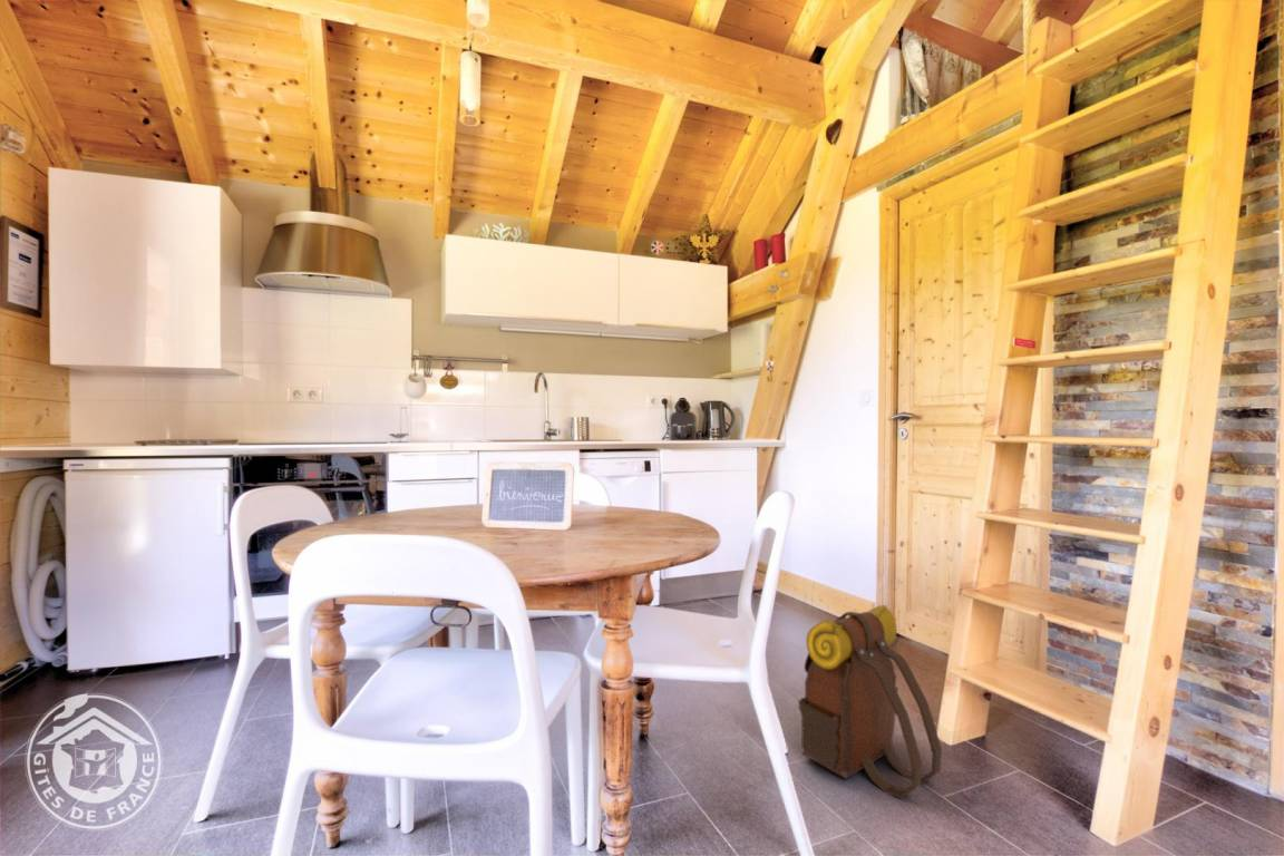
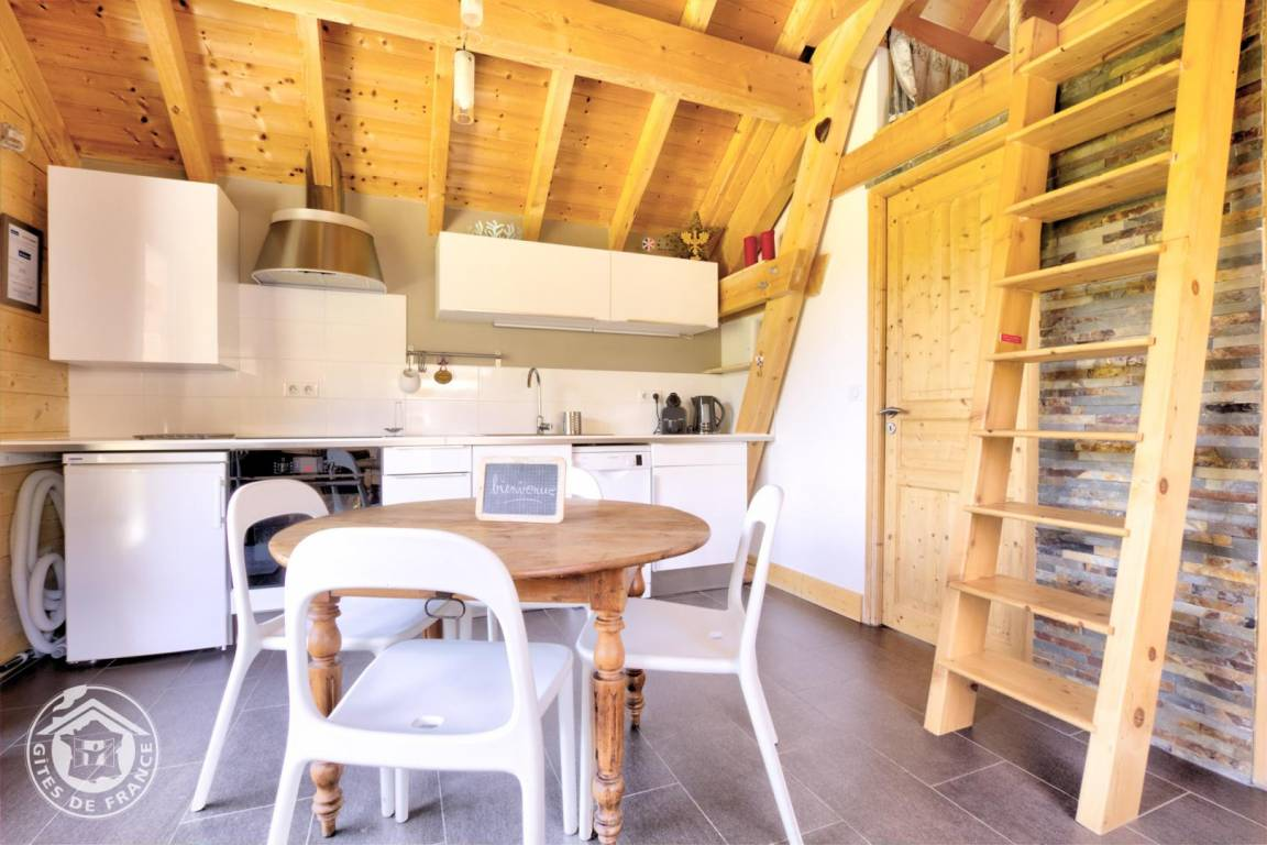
- backpack [797,604,943,799]
